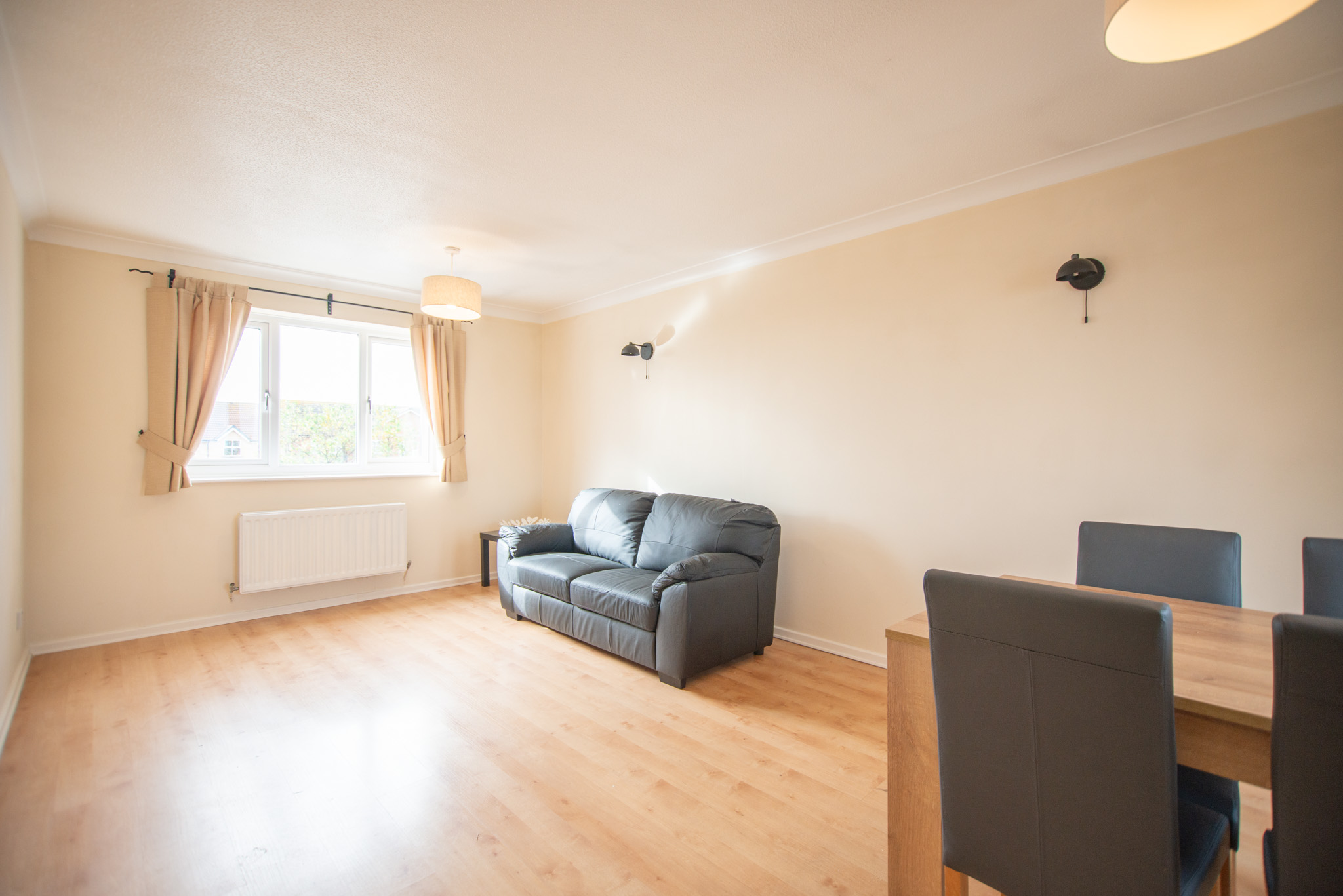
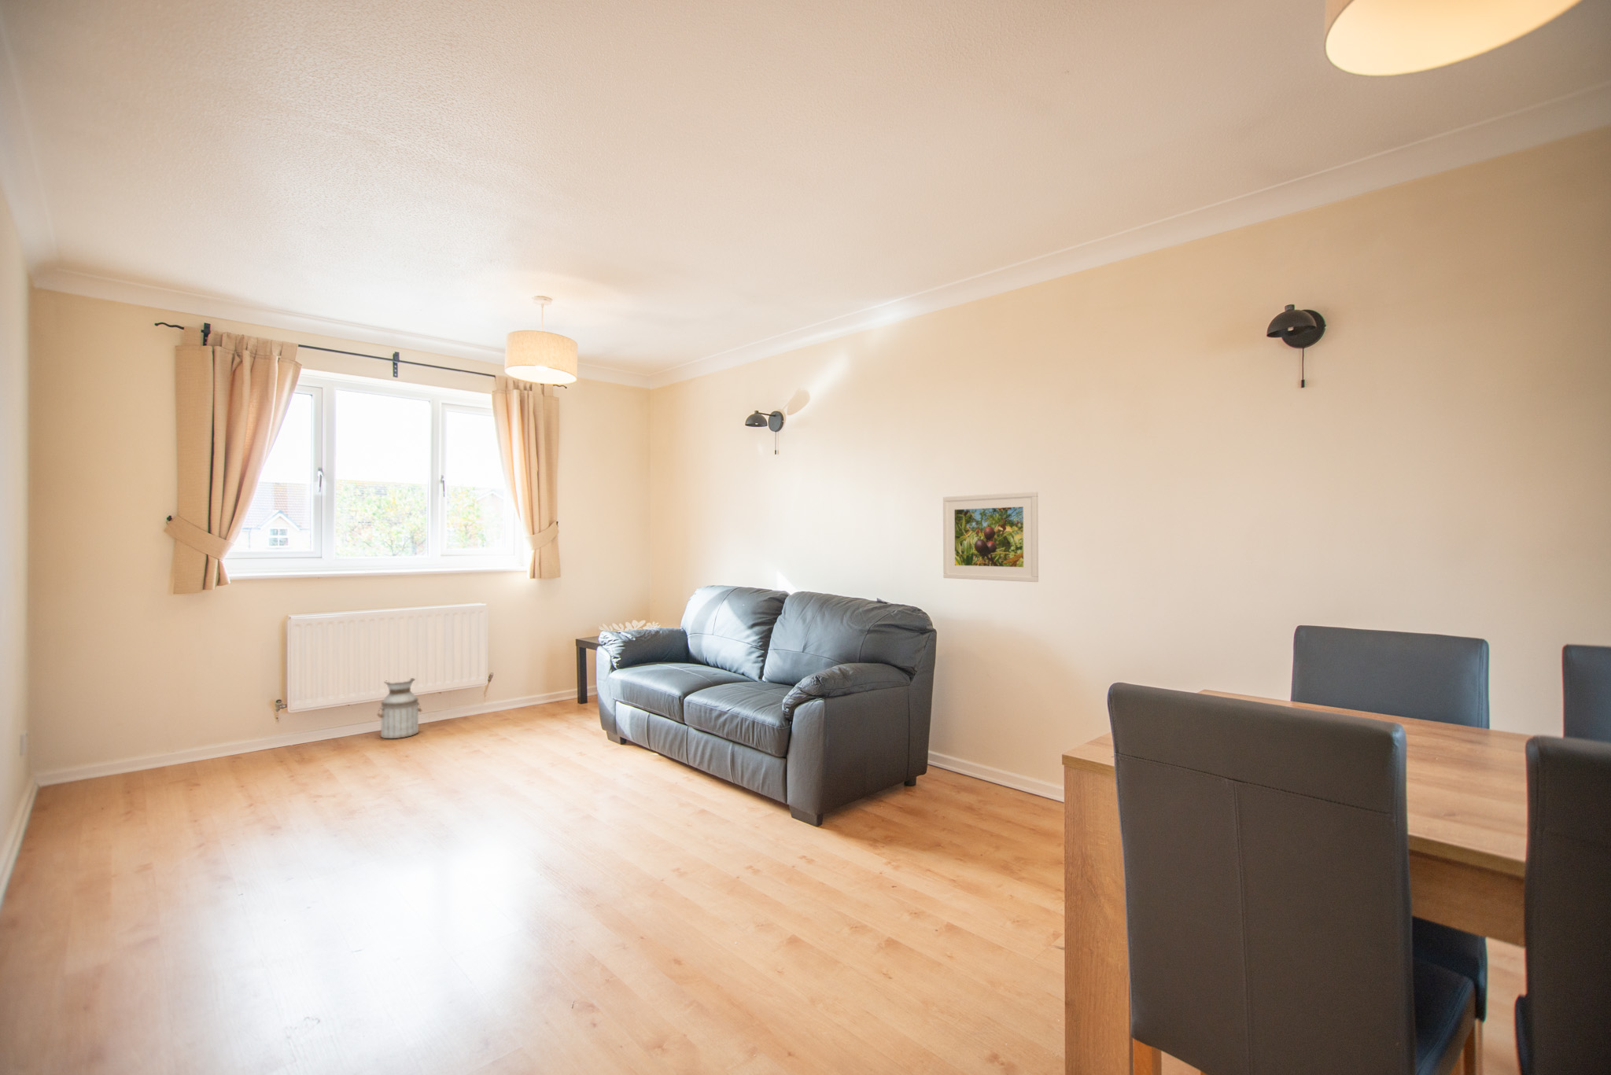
+ planter [375,677,422,739]
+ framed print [943,491,1039,583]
